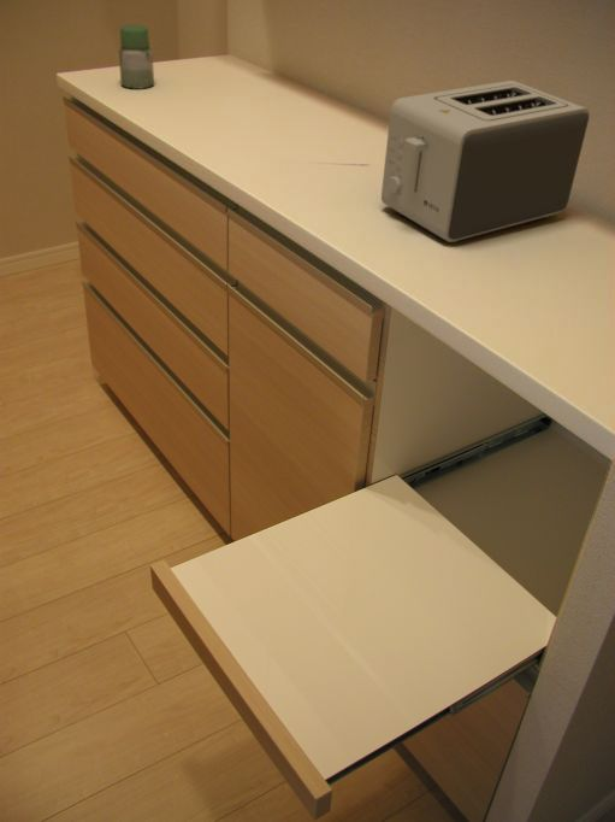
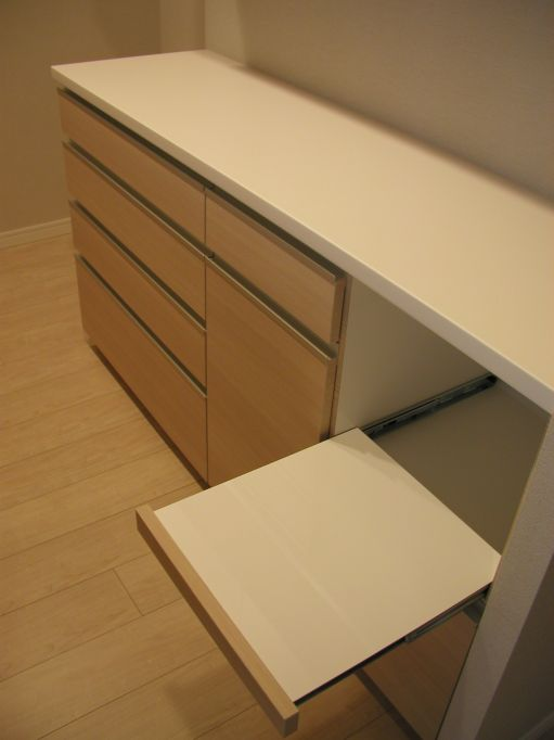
- jar [117,23,155,90]
- toaster [380,80,591,243]
